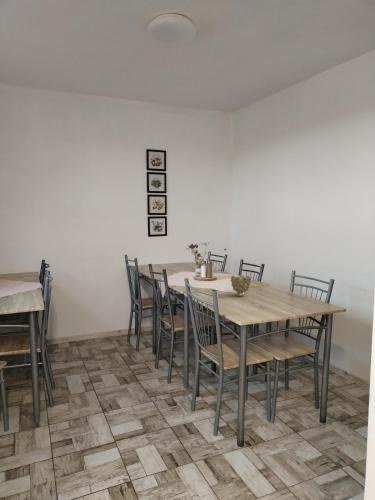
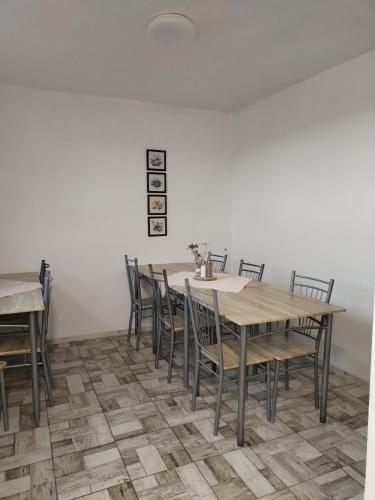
- decorative bowl [230,275,252,297]
